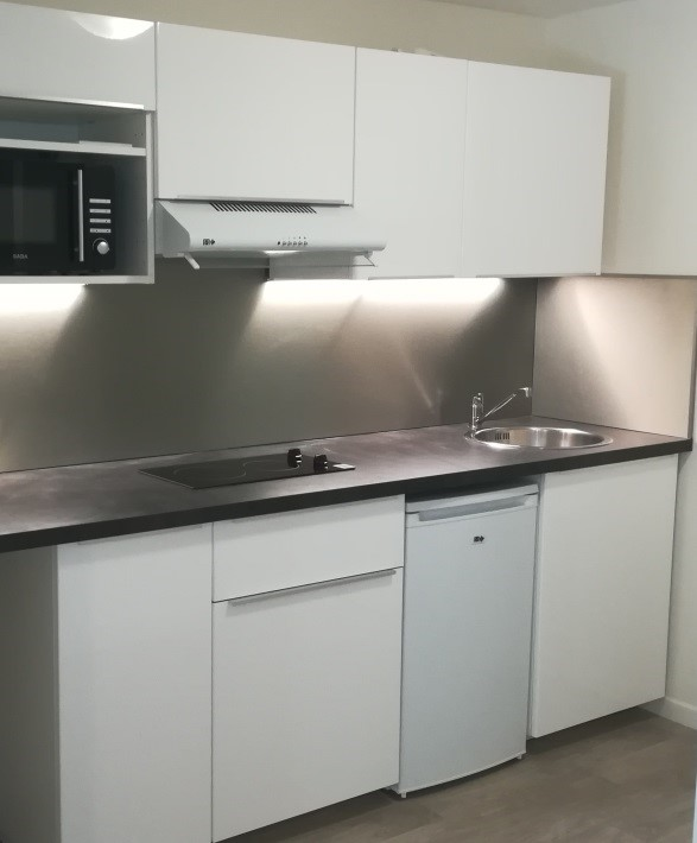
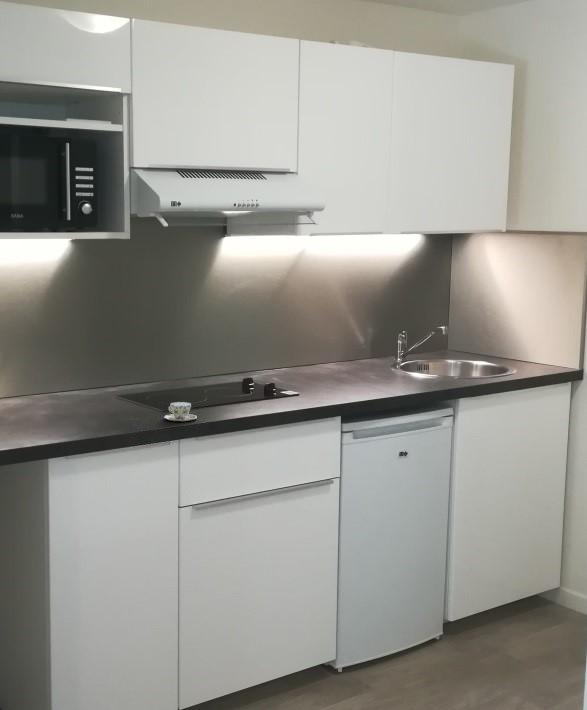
+ teacup [163,401,198,422]
